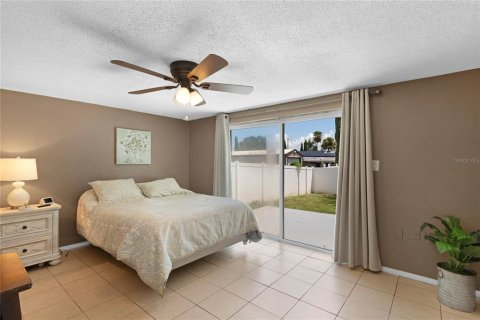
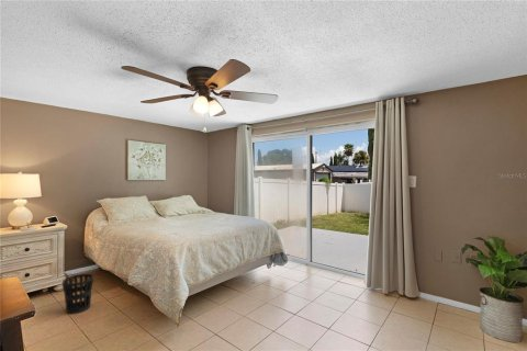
+ wastebasket [61,273,94,315]
